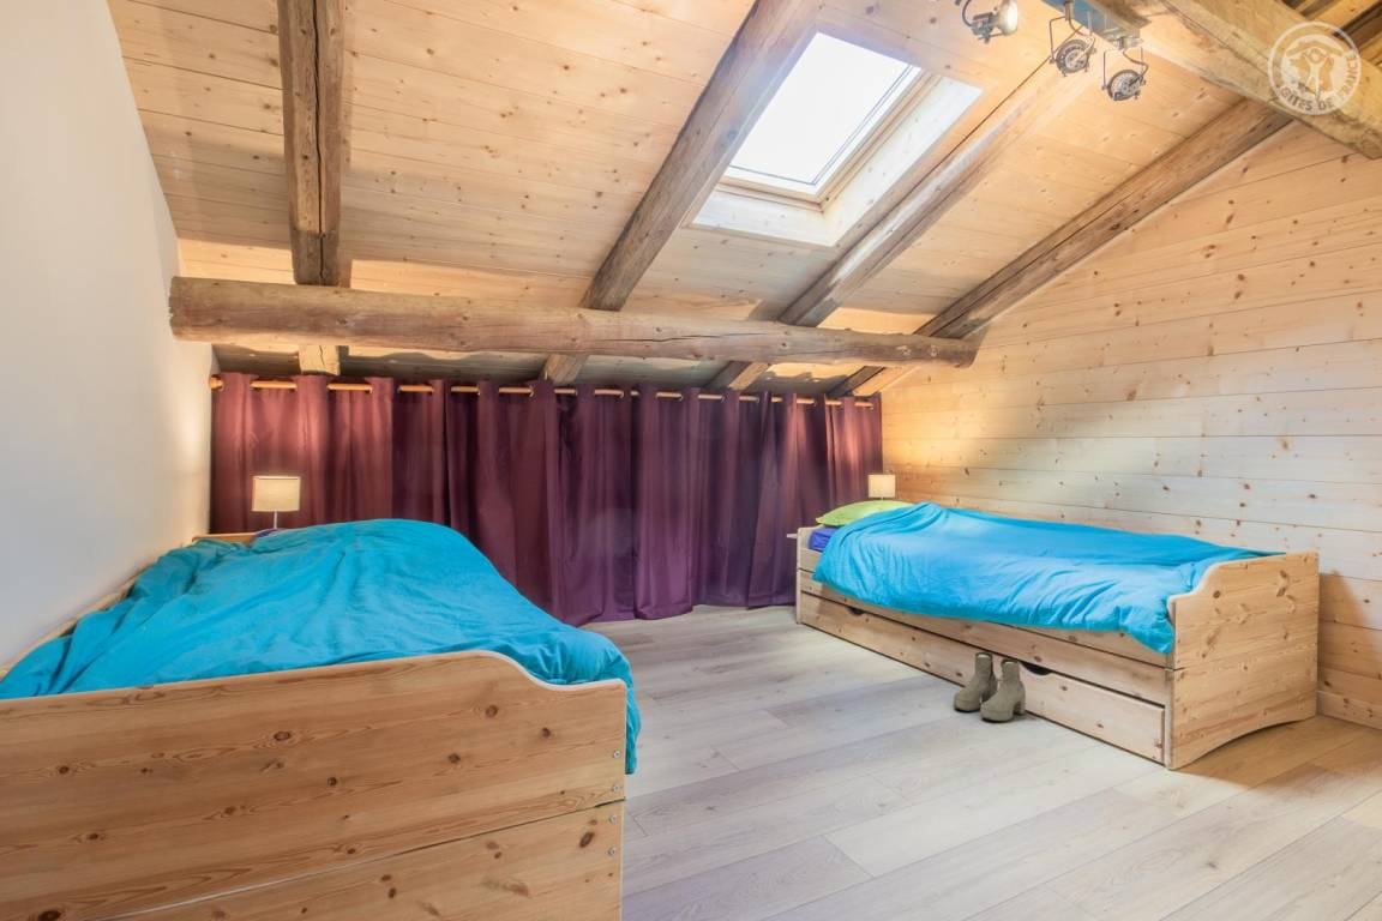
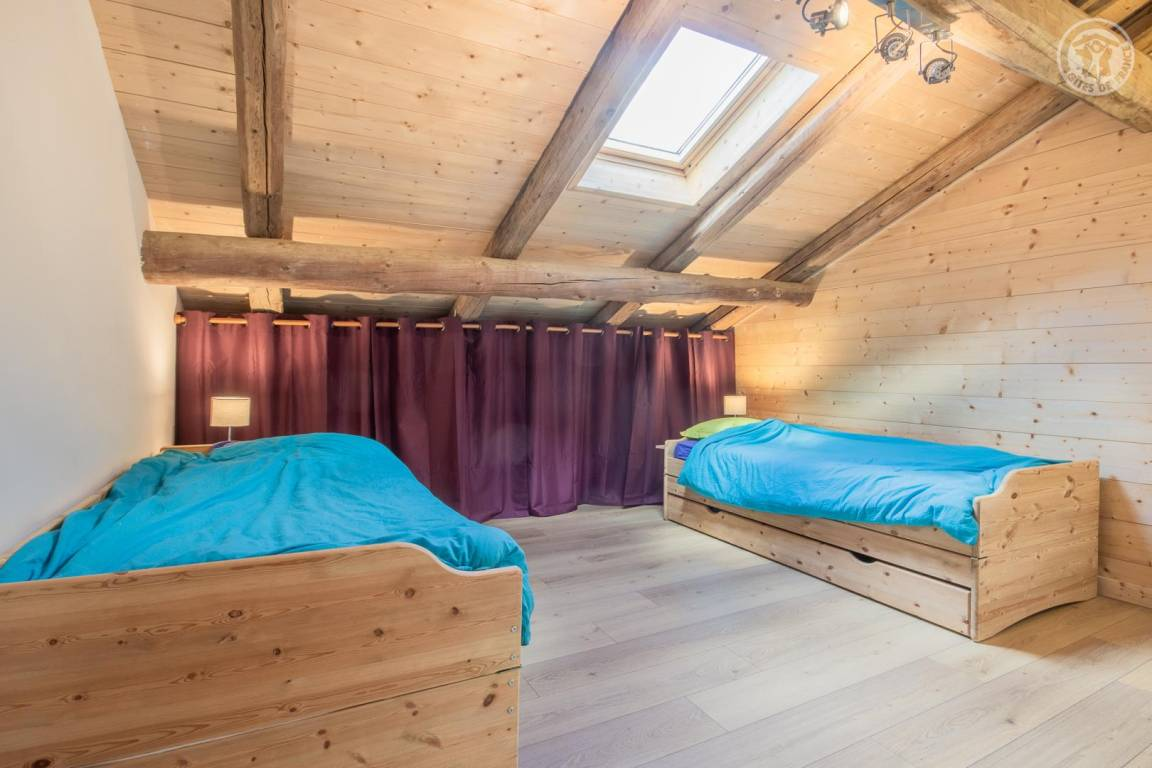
- boots [953,651,1027,722]
